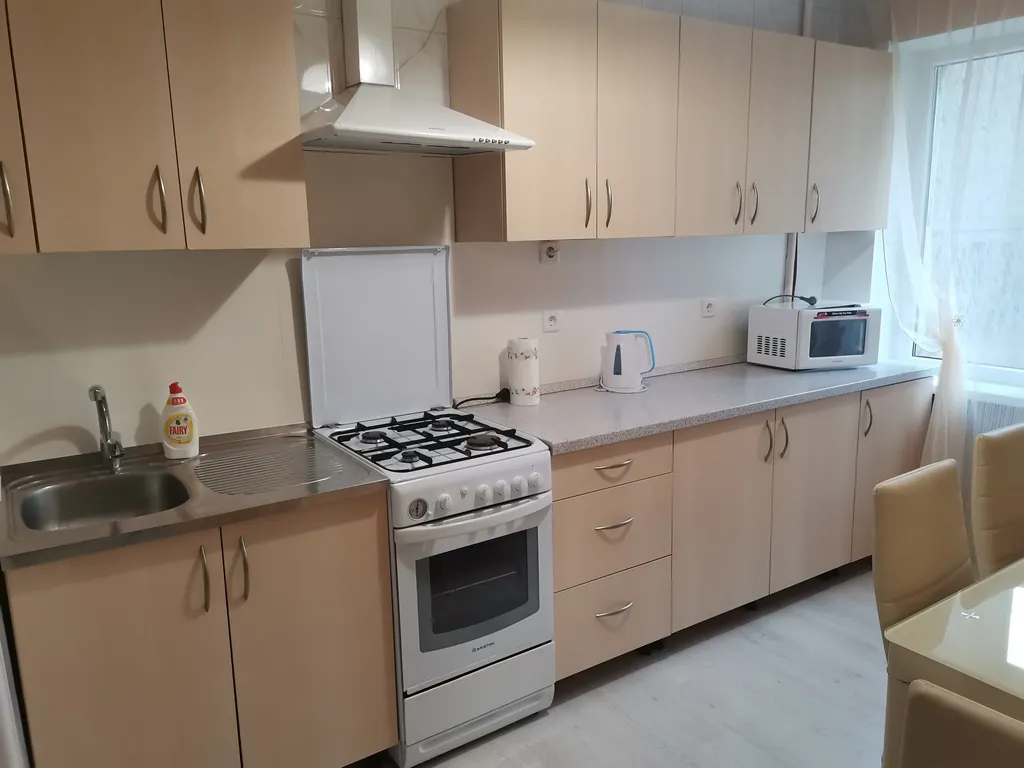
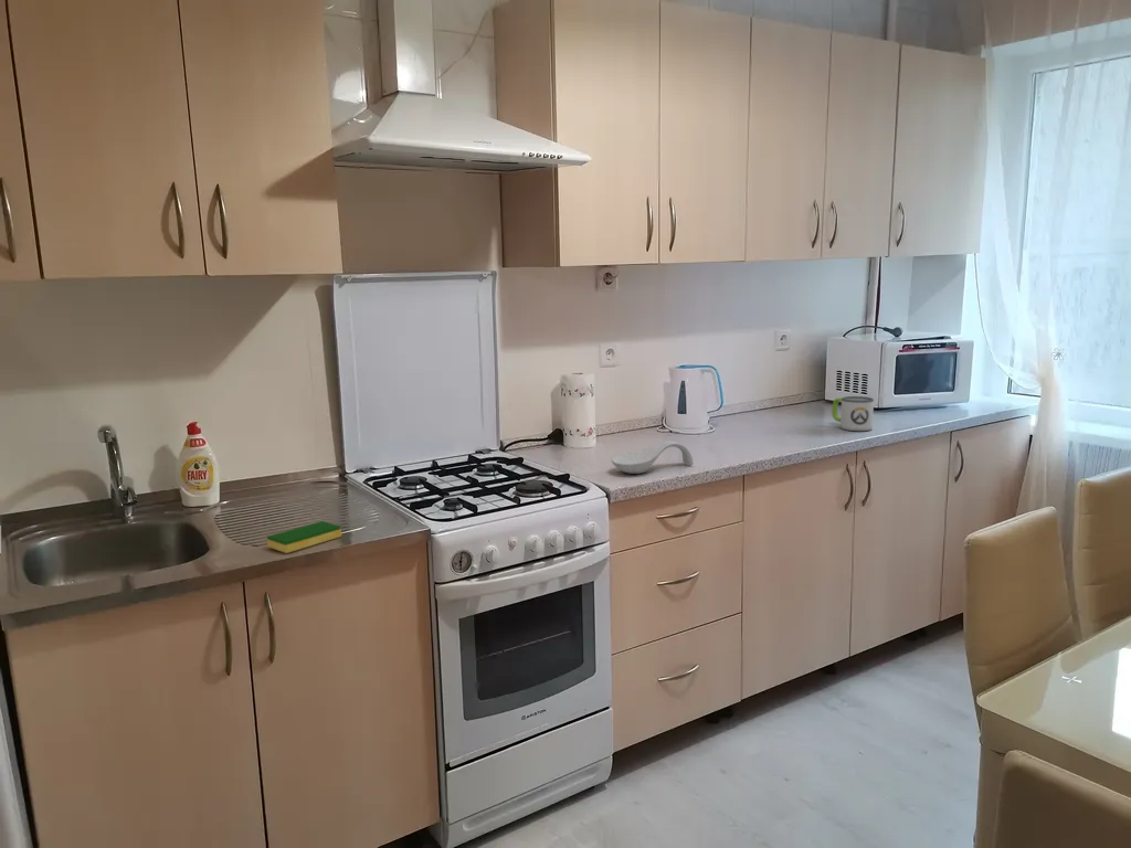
+ mug [831,395,875,432]
+ dish sponge [266,520,342,554]
+ spoon rest [611,439,694,475]
